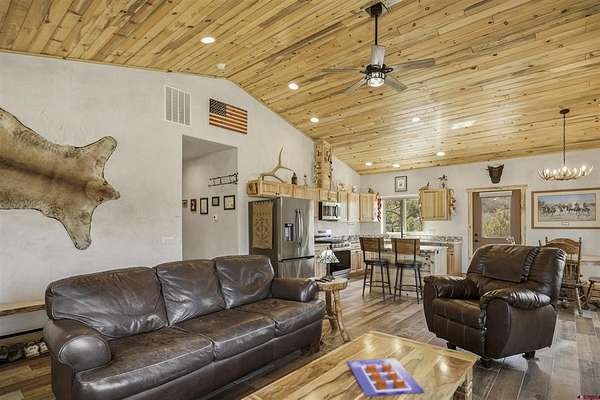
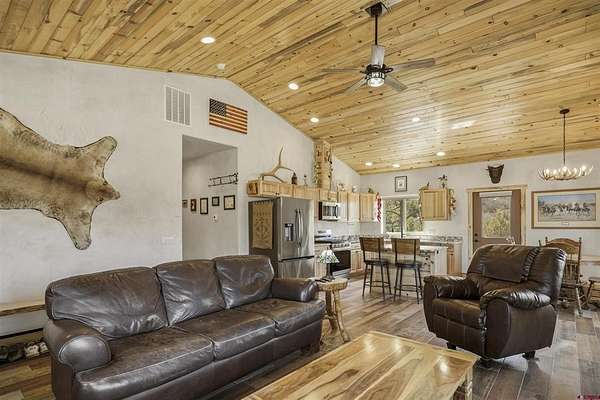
- poster [346,357,426,397]
